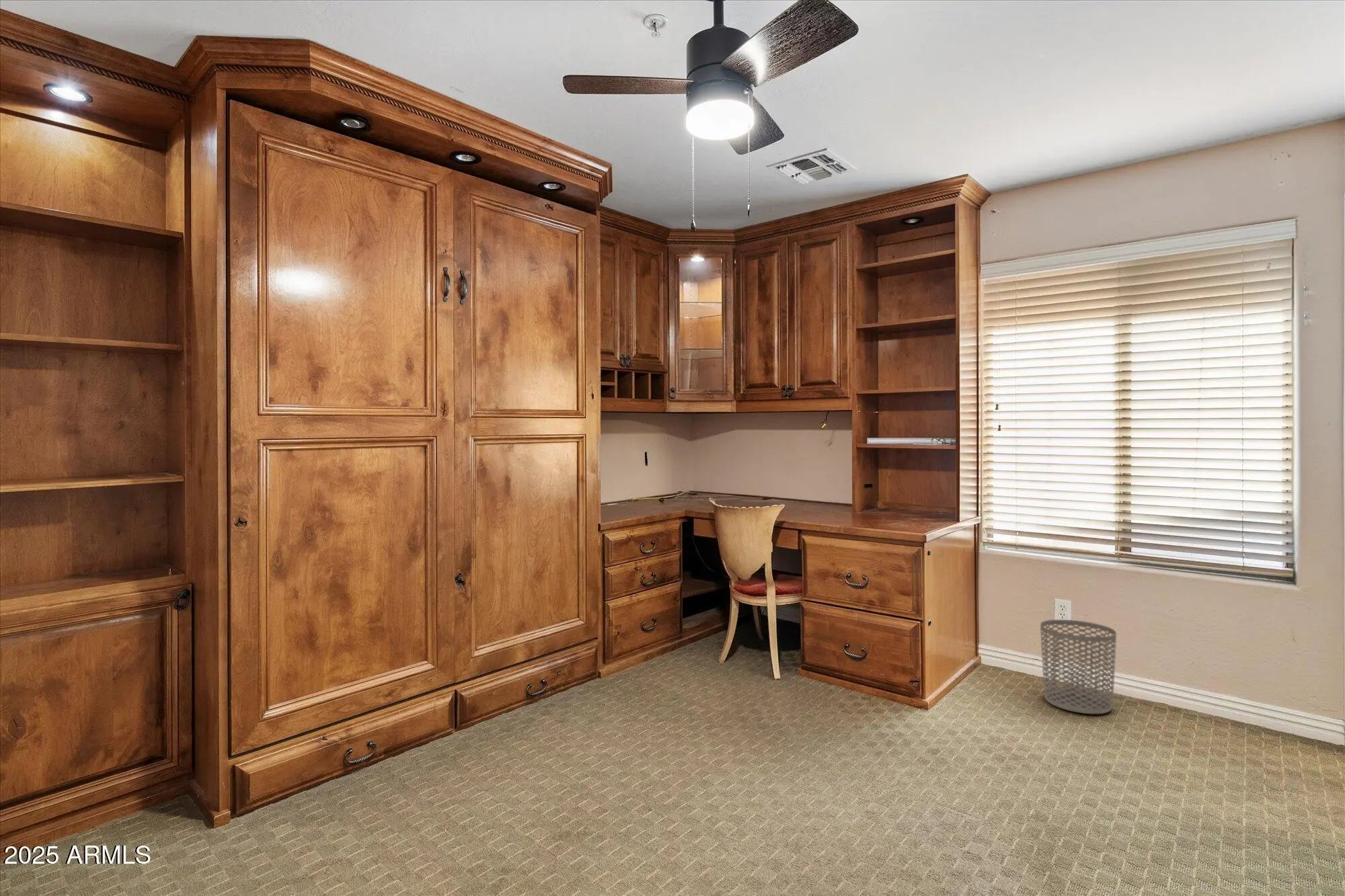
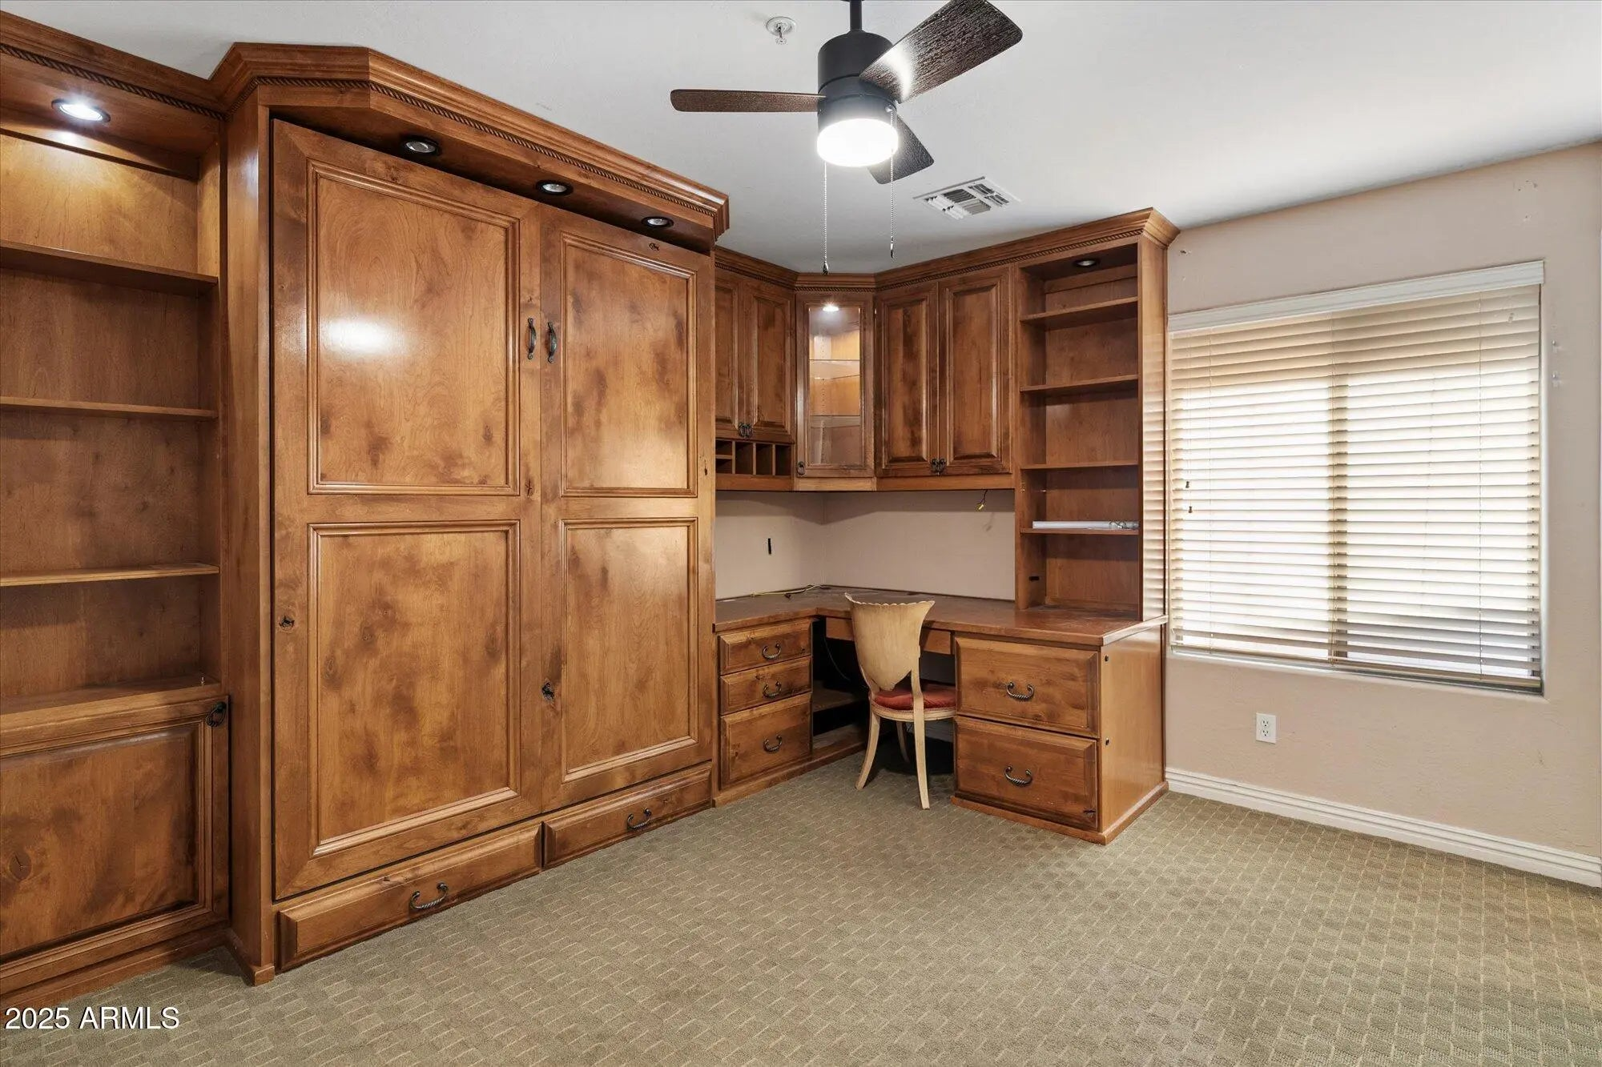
- waste bin [1040,619,1117,715]
